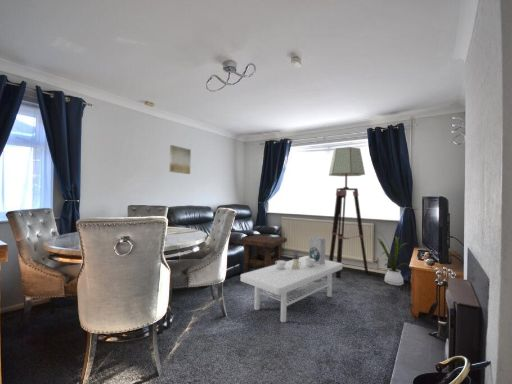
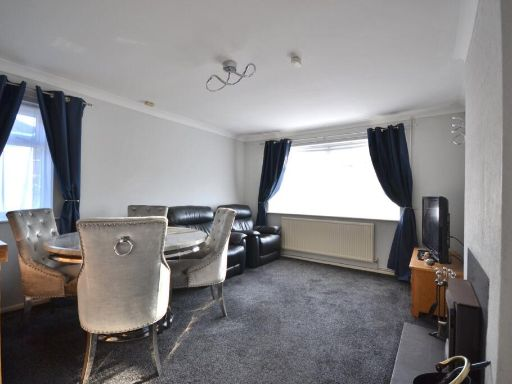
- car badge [308,236,326,265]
- wall art [169,144,192,175]
- house plant [376,230,410,286]
- coffee table [240,249,343,323]
- floor lamp [328,146,369,278]
- side table [237,234,288,274]
